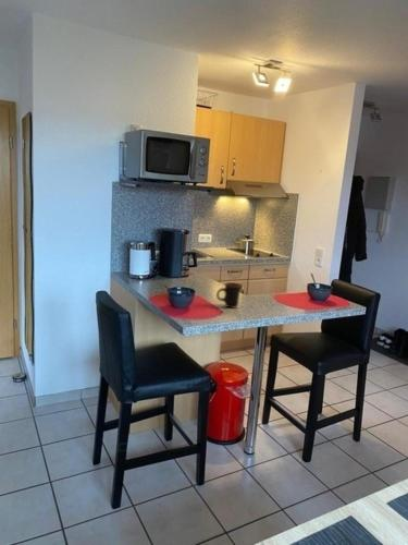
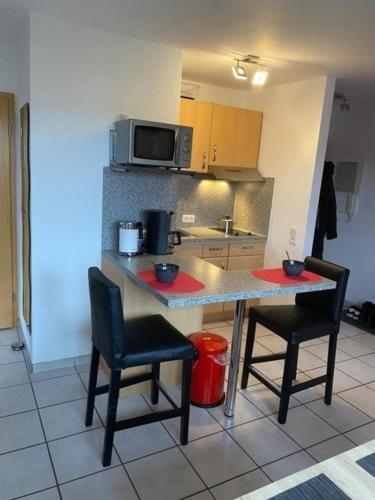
- mug [215,281,244,310]
